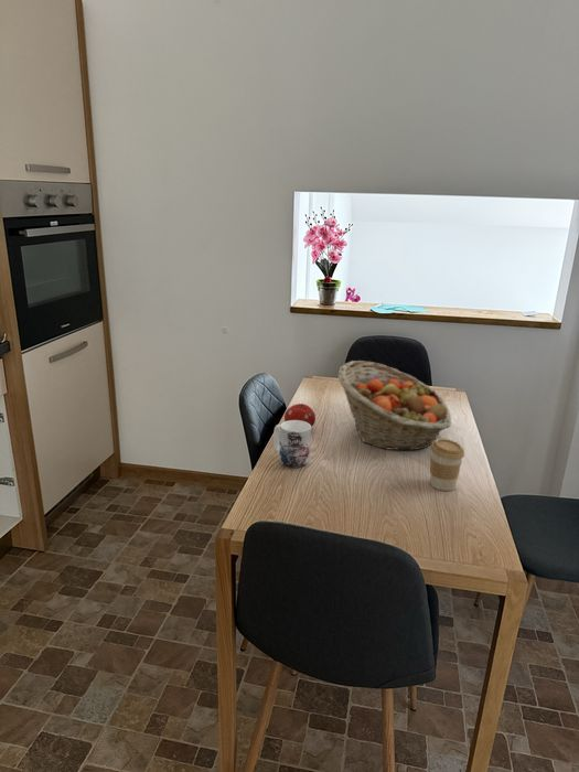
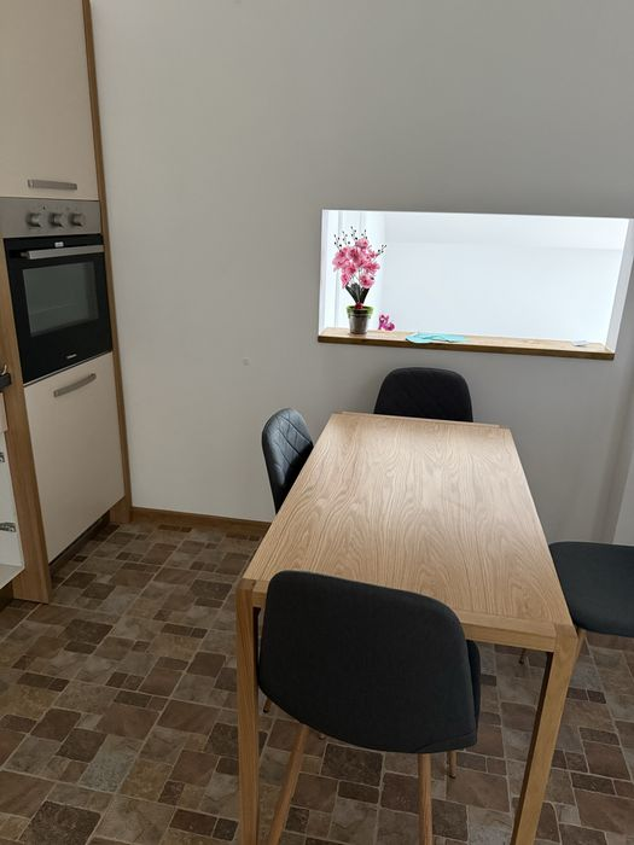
- fruit basket [337,360,452,451]
- fruit [283,403,317,428]
- coffee cup [429,438,465,492]
- mug [272,420,312,469]
